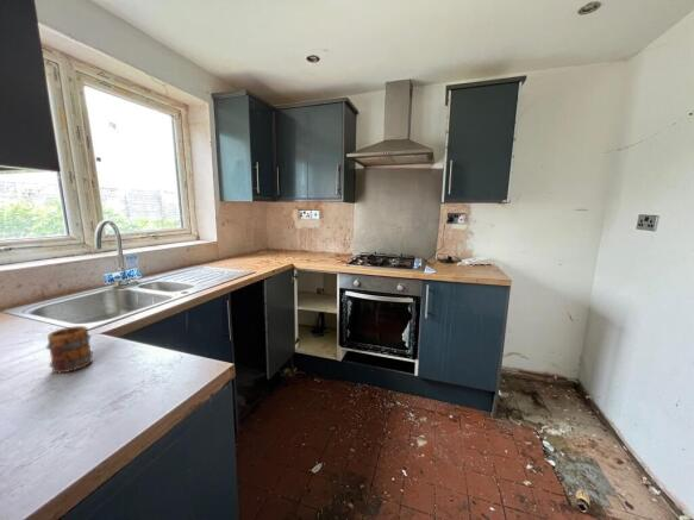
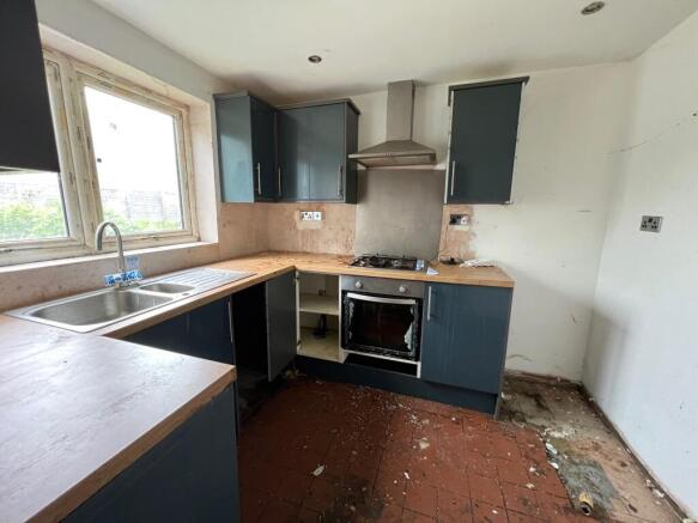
- mug [45,325,94,374]
